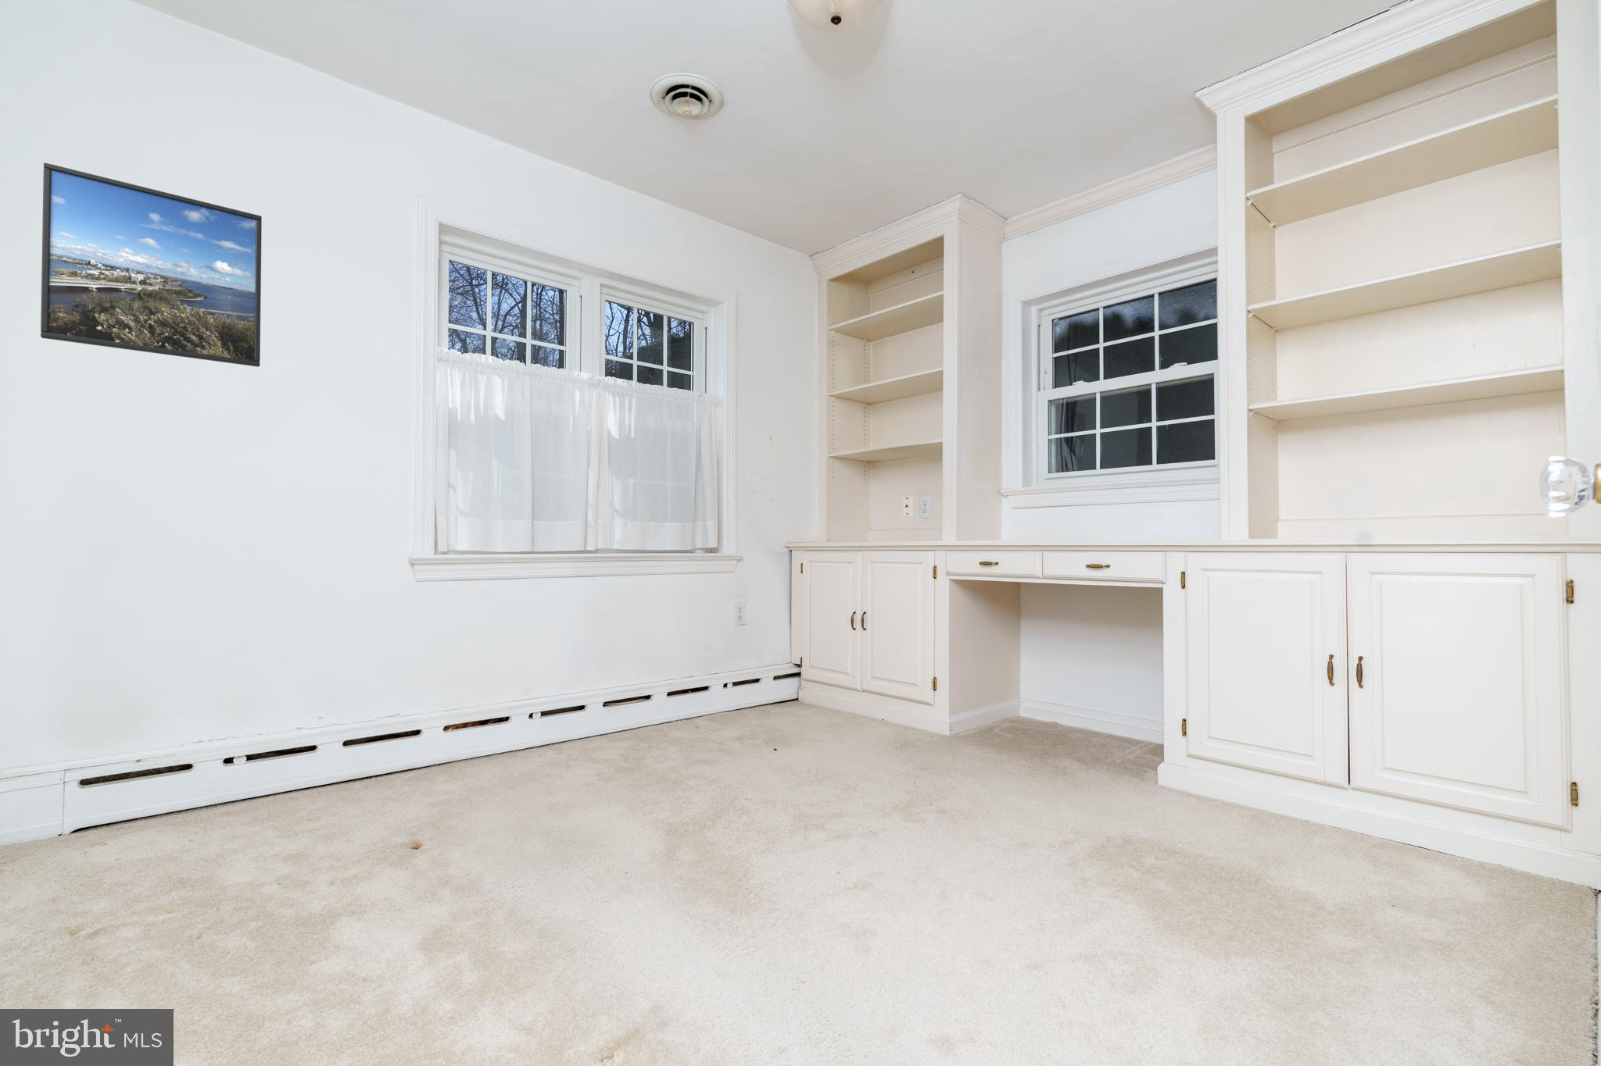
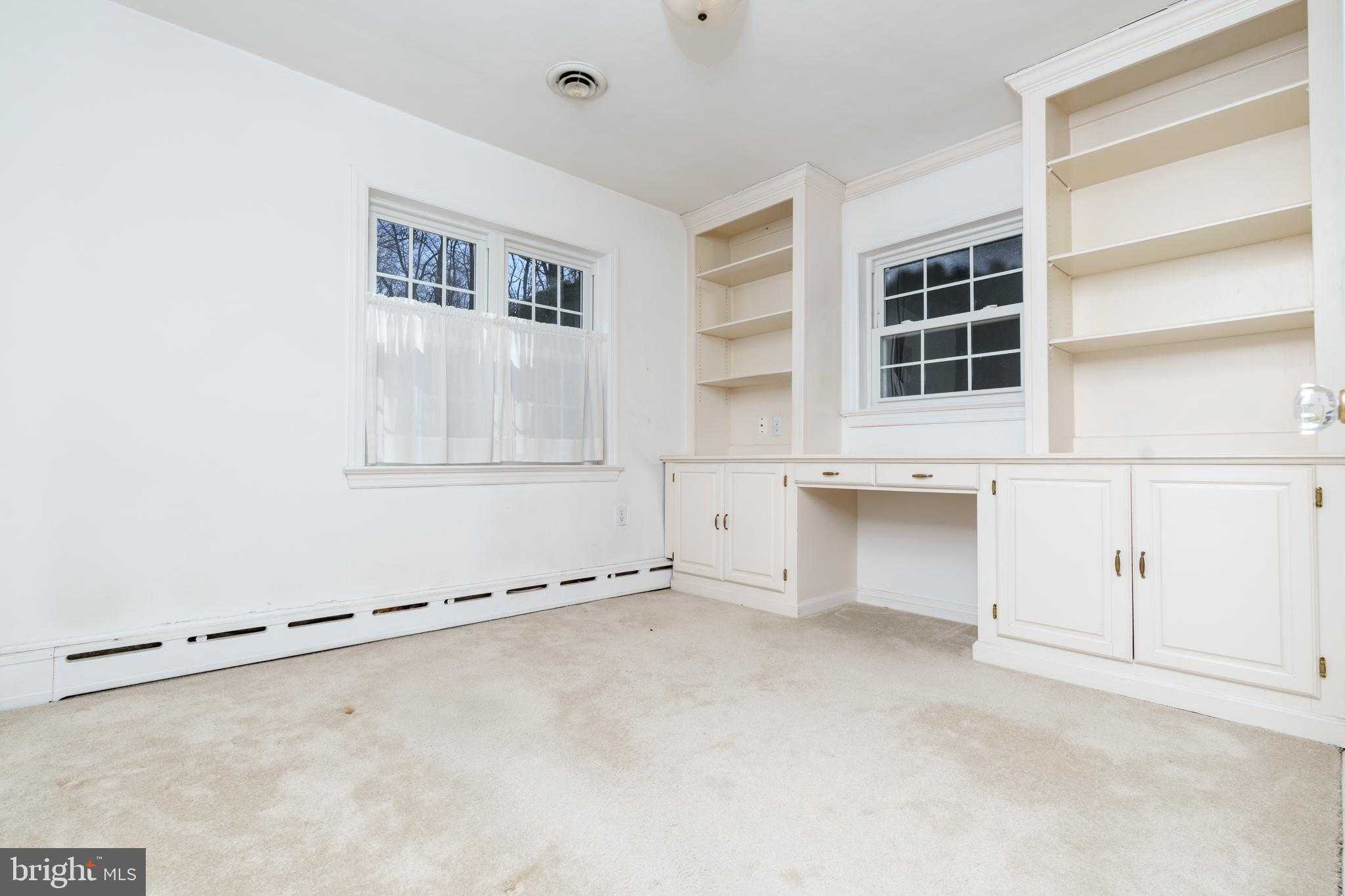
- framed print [39,162,263,368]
